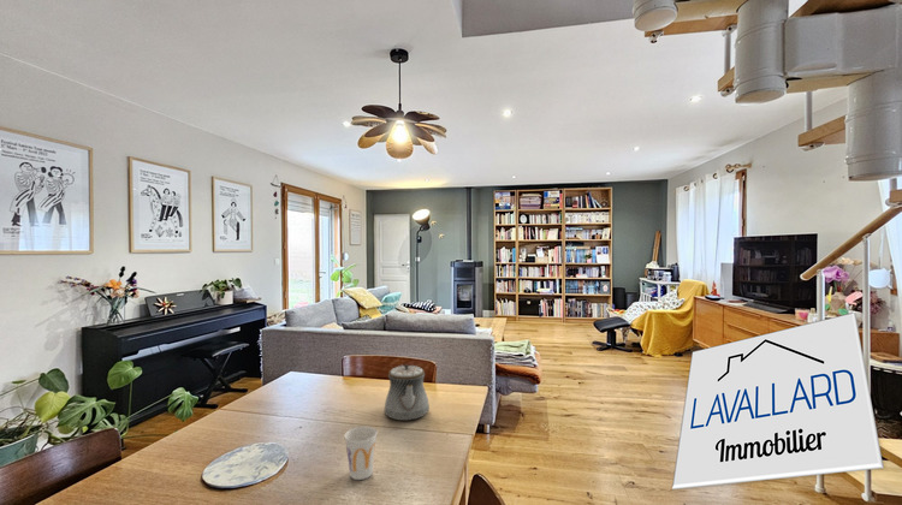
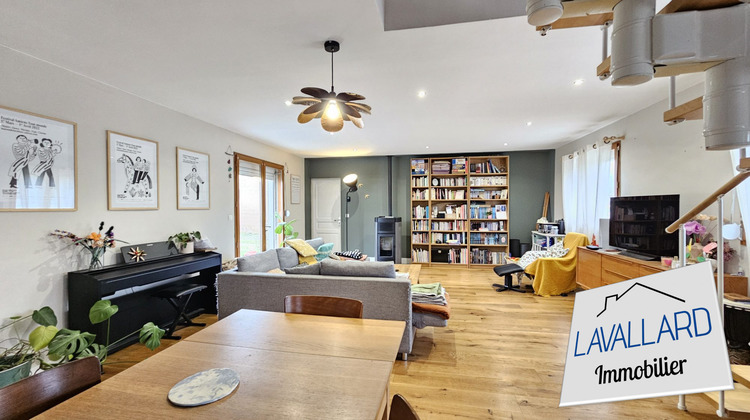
- teapot [384,363,431,422]
- cup [343,424,379,481]
